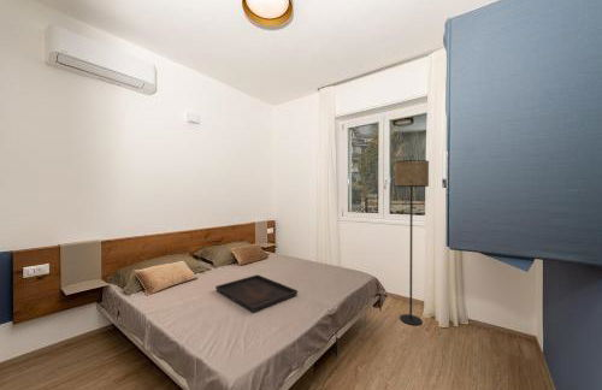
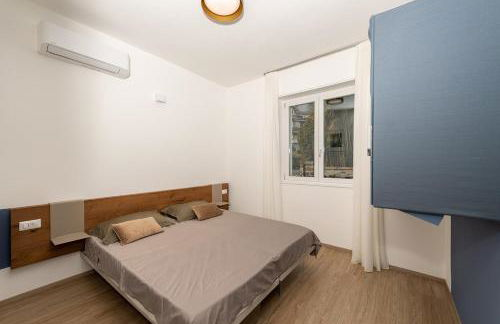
- floor lamp [394,159,430,326]
- serving tray [214,273,299,313]
